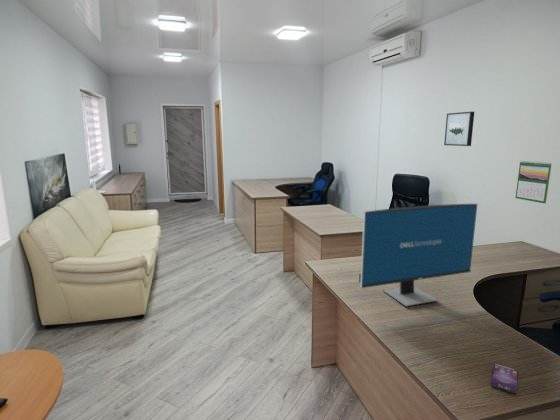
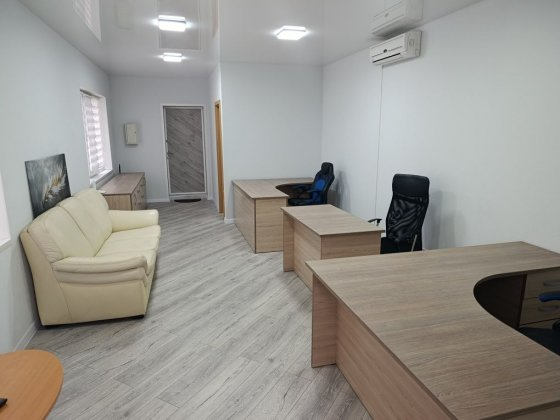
- smartphone [490,362,518,395]
- wall art [443,111,475,147]
- calendar [514,160,552,204]
- computer monitor [358,203,478,308]
